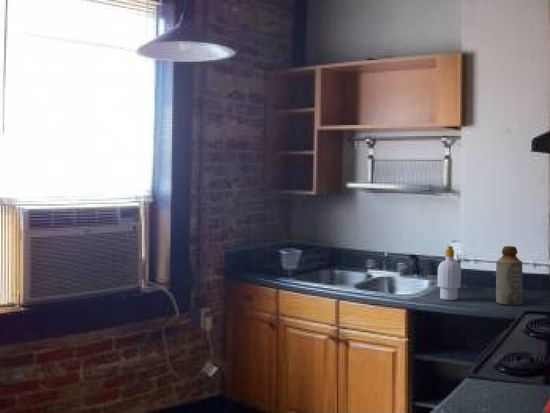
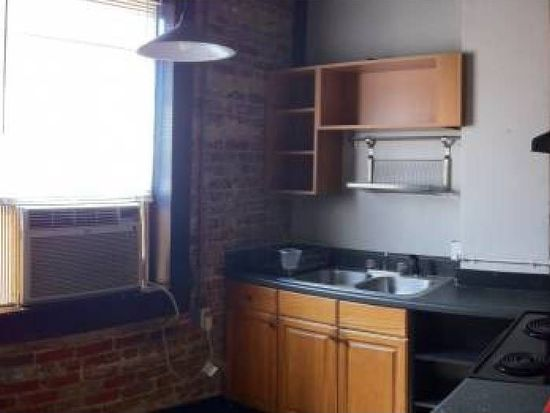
- bottle [495,245,523,306]
- soap bottle [436,245,462,301]
